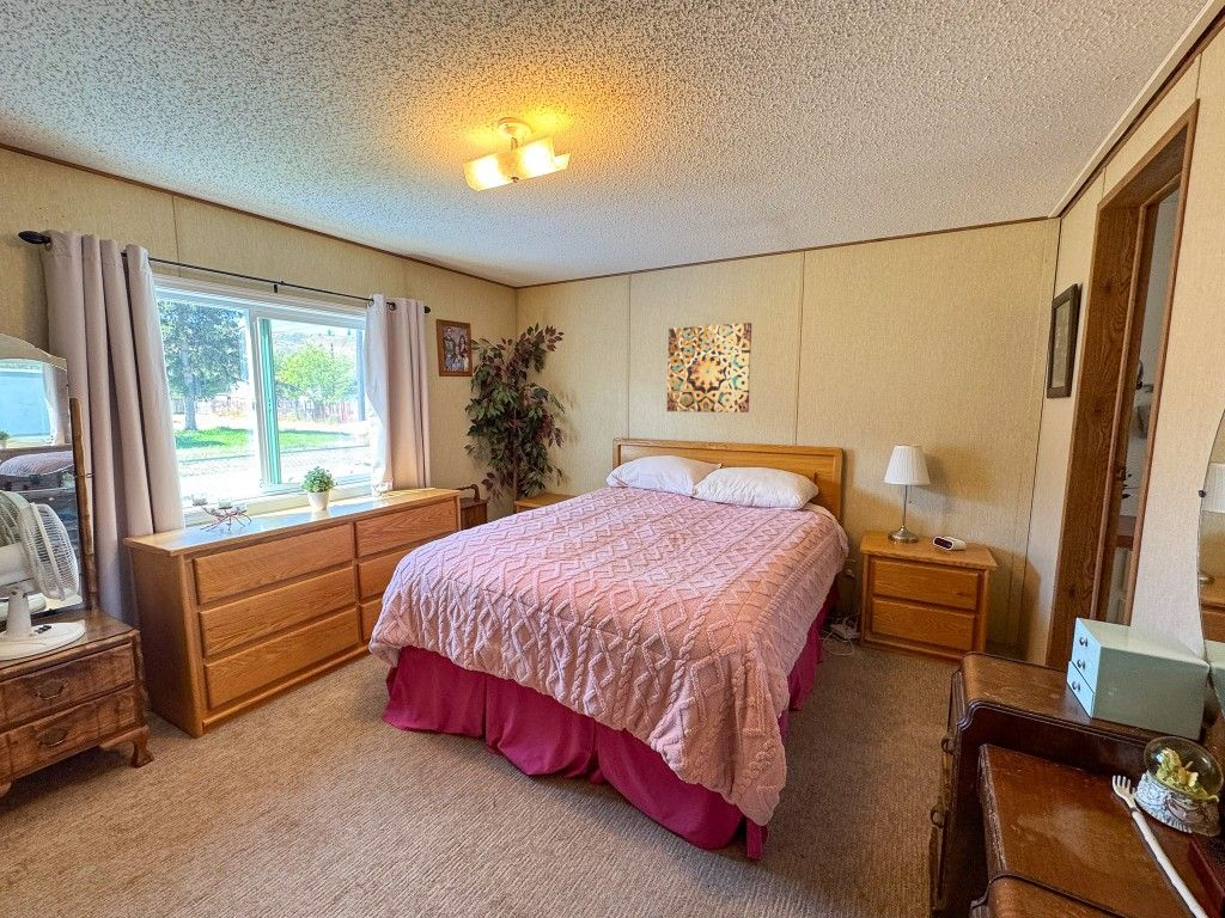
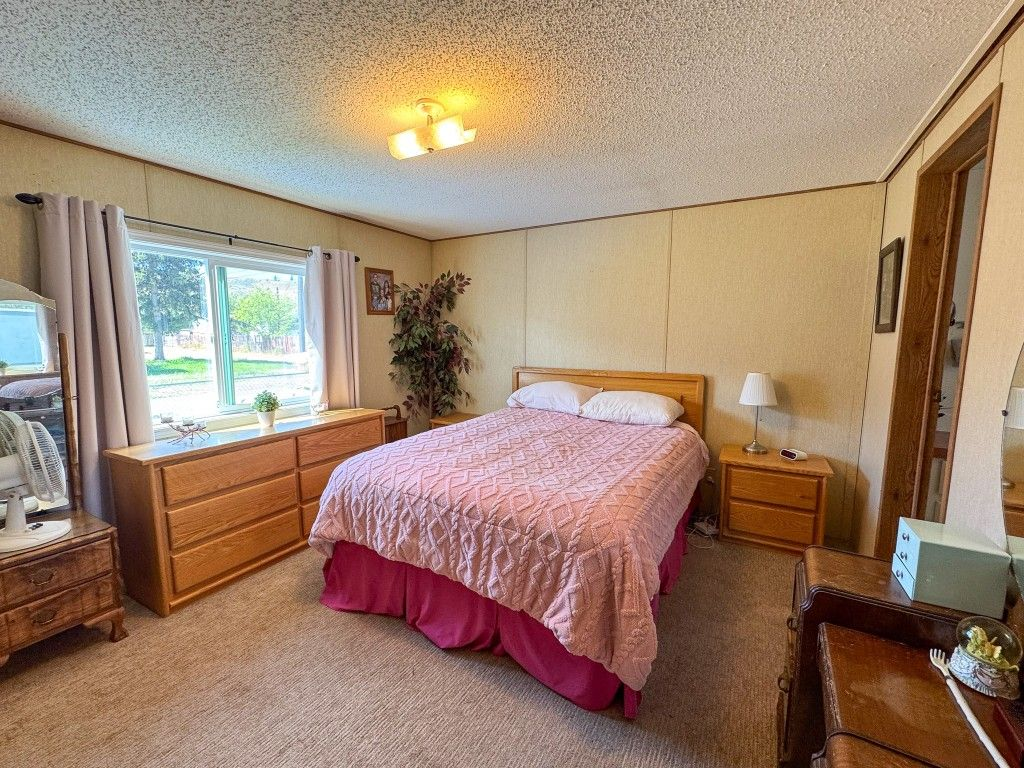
- wall art [666,322,752,414]
